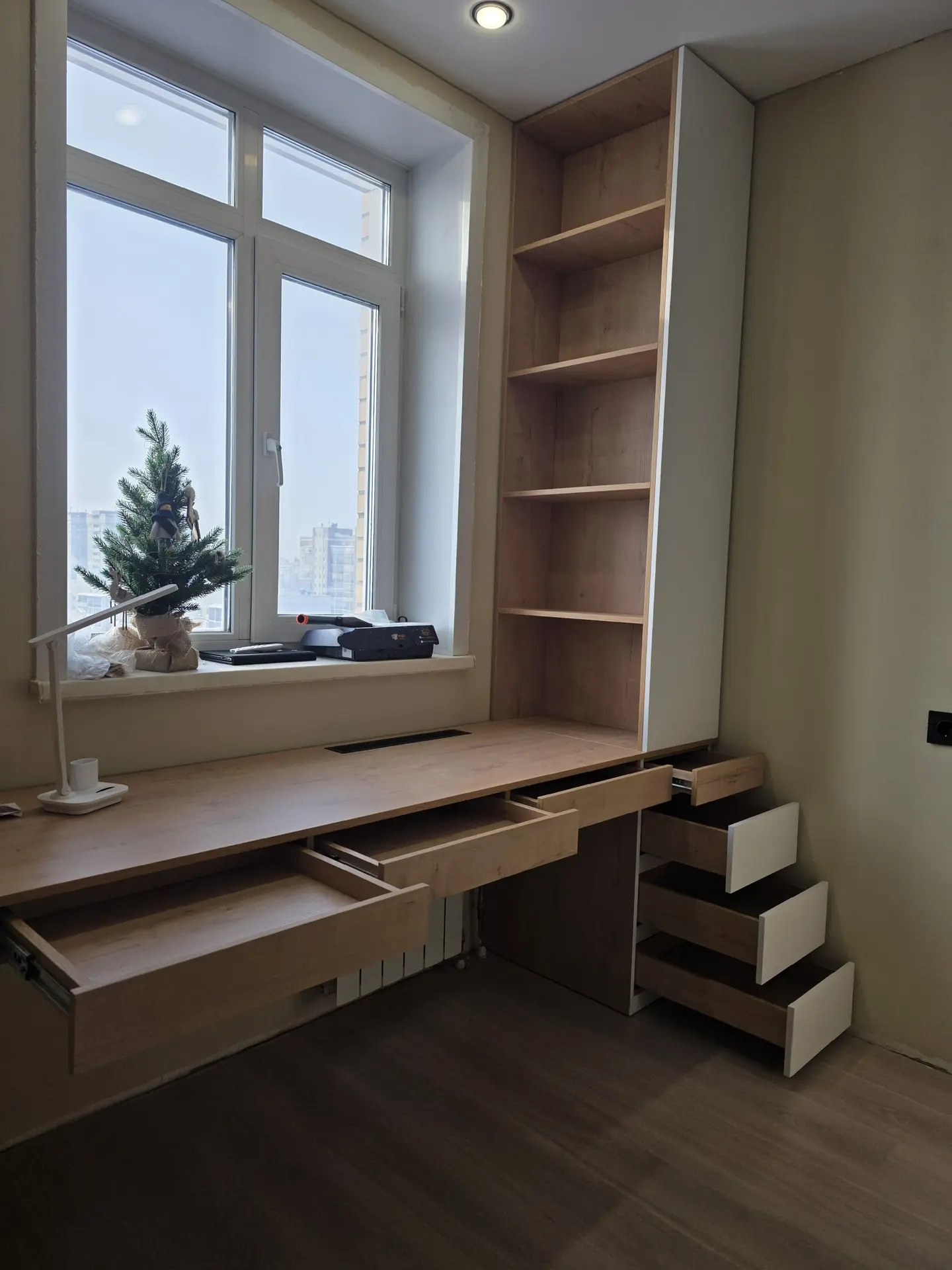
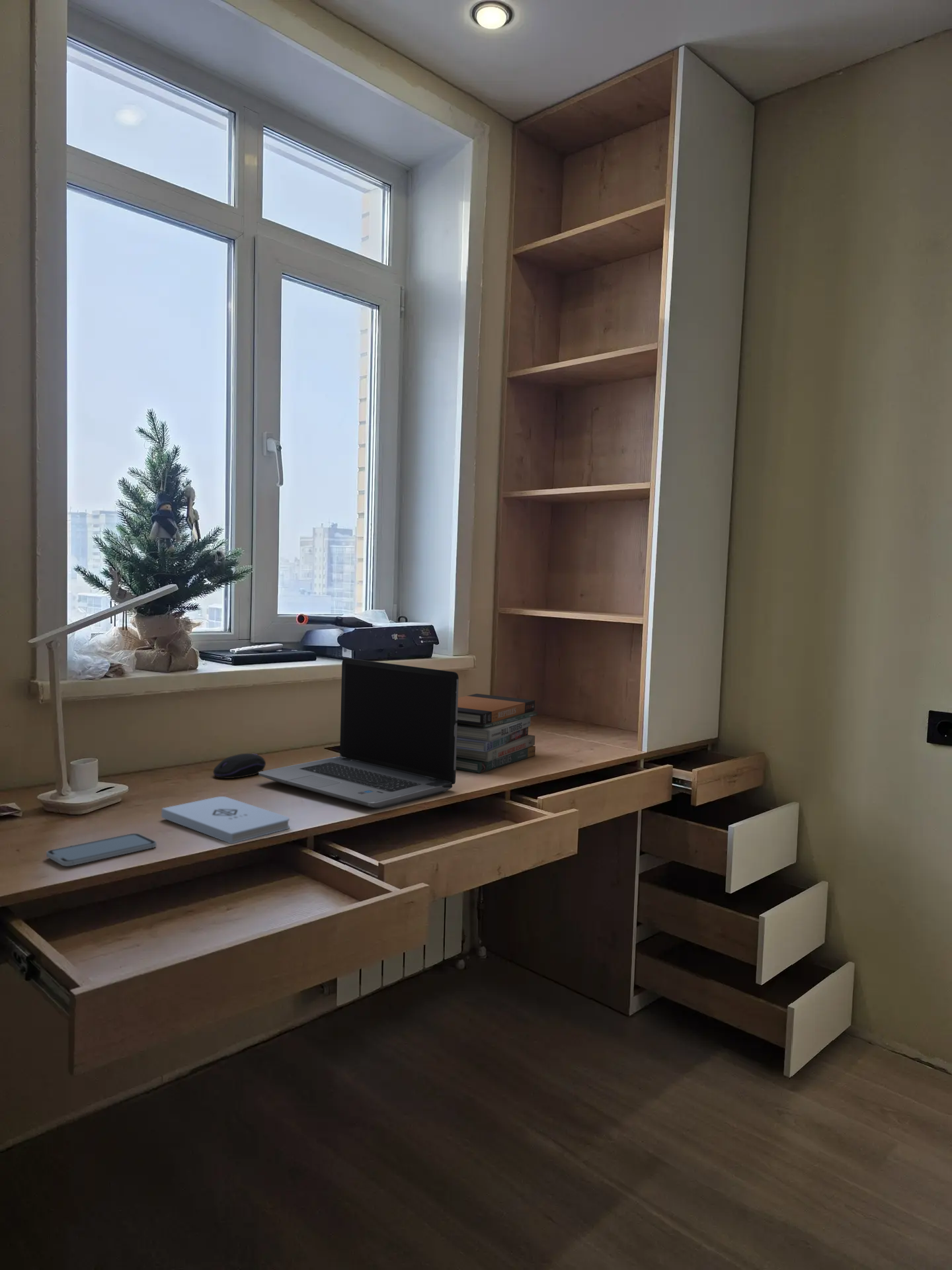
+ notepad [161,796,290,845]
+ smartphone [46,833,157,867]
+ book stack [456,693,538,774]
+ computer mouse [212,753,266,779]
+ laptop computer [258,657,459,810]
